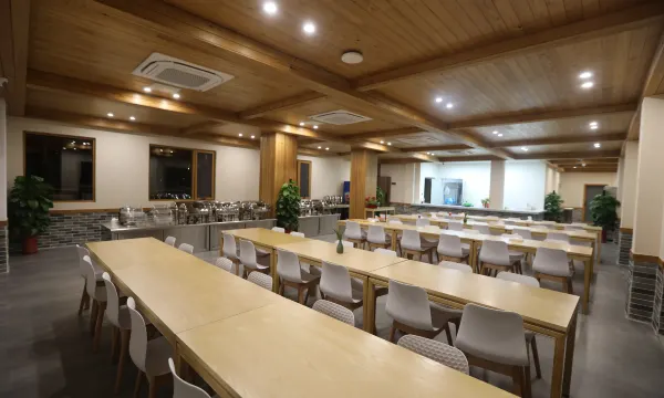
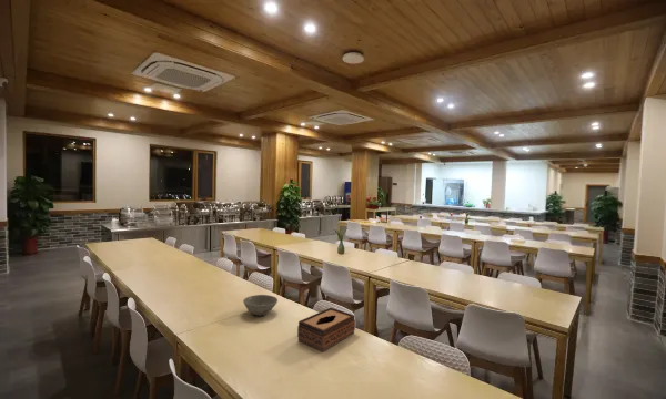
+ tissue box [296,307,356,354]
+ bowl [242,294,279,317]
